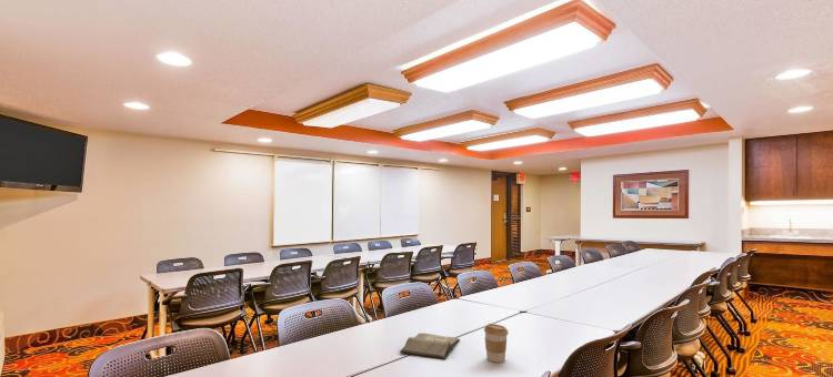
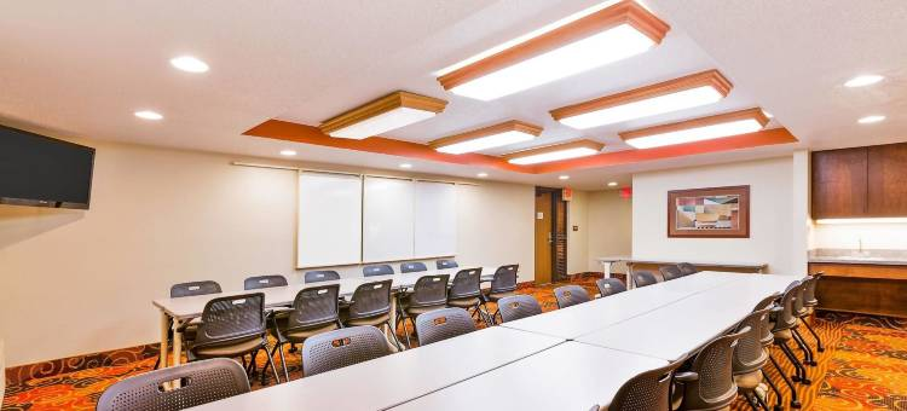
- coffee cup [483,323,510,364]
- hardback book [399,332,461,360]
